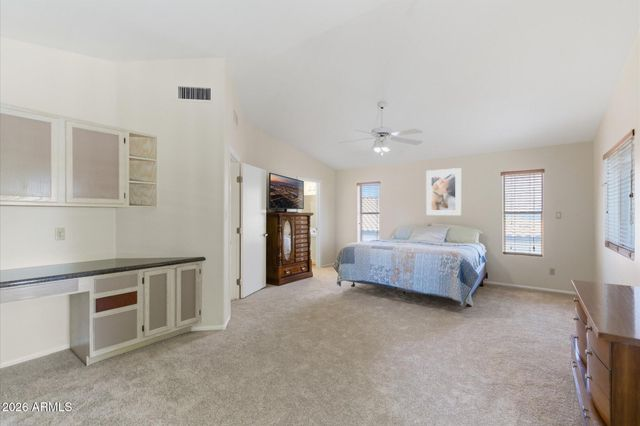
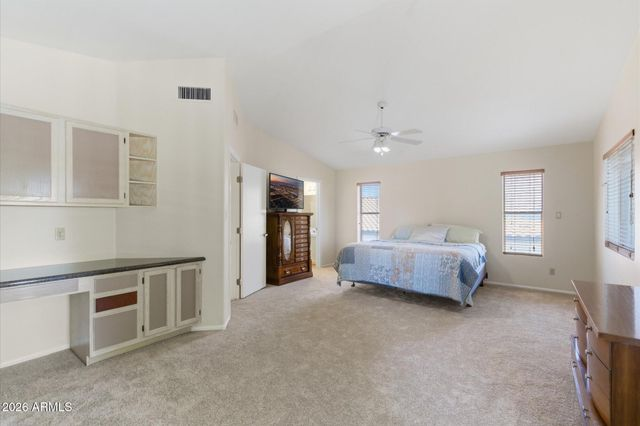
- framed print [425,167,462,216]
